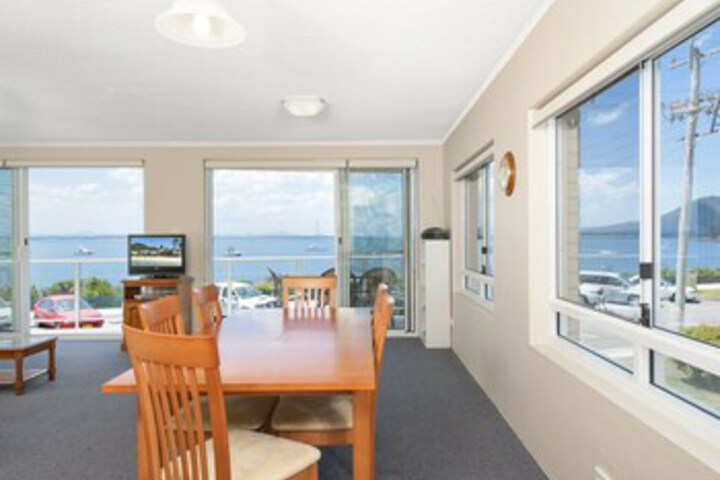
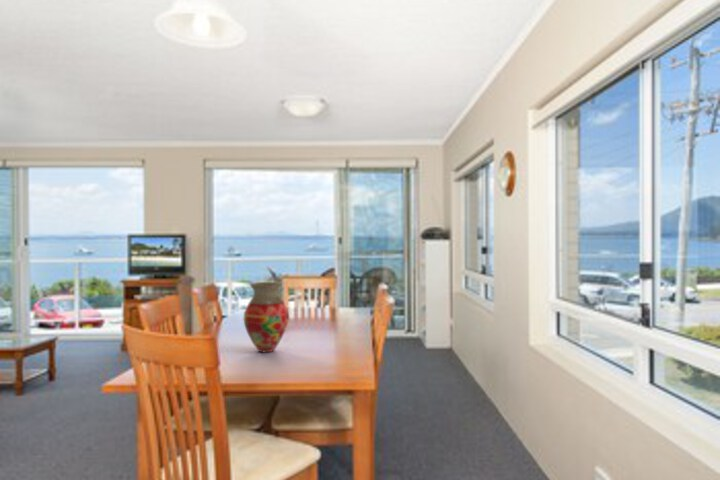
+ vase [242,281,290,353]
